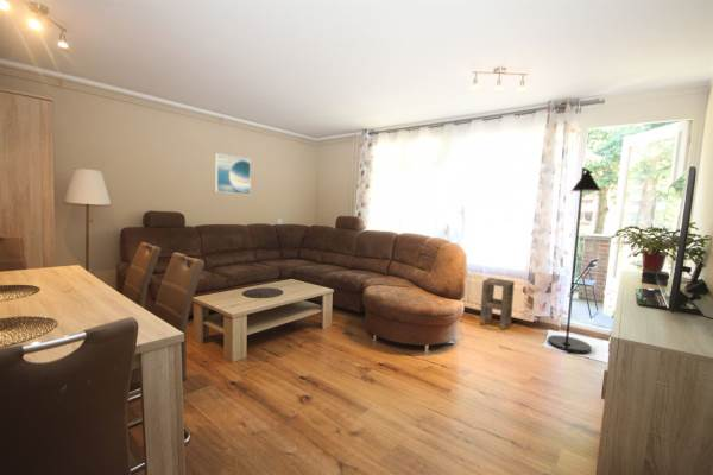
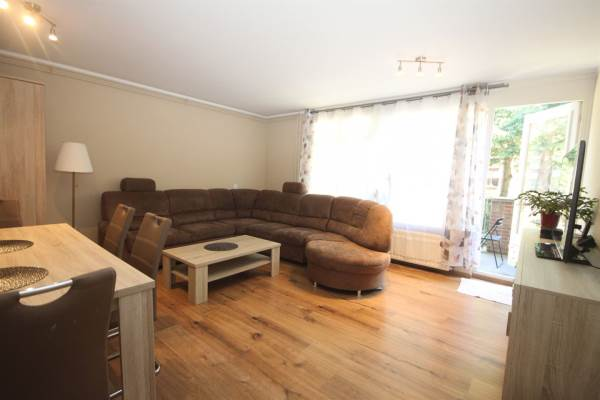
- floor lamp [547,166,602,354]
- side table [479,277,516,331]
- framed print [215,153,252,195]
